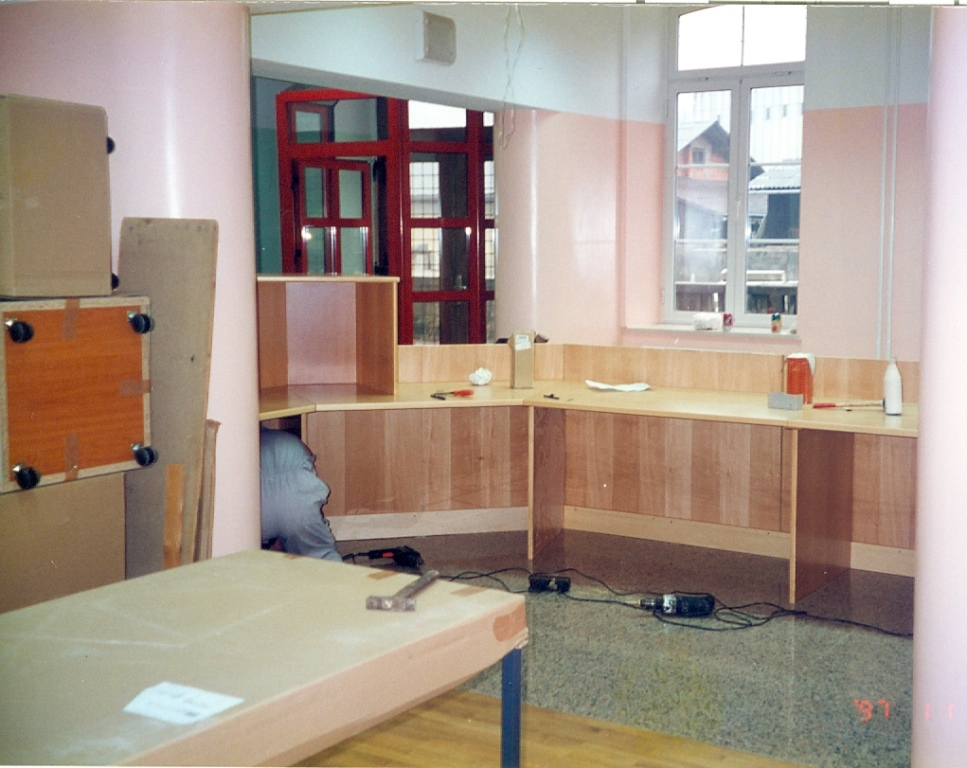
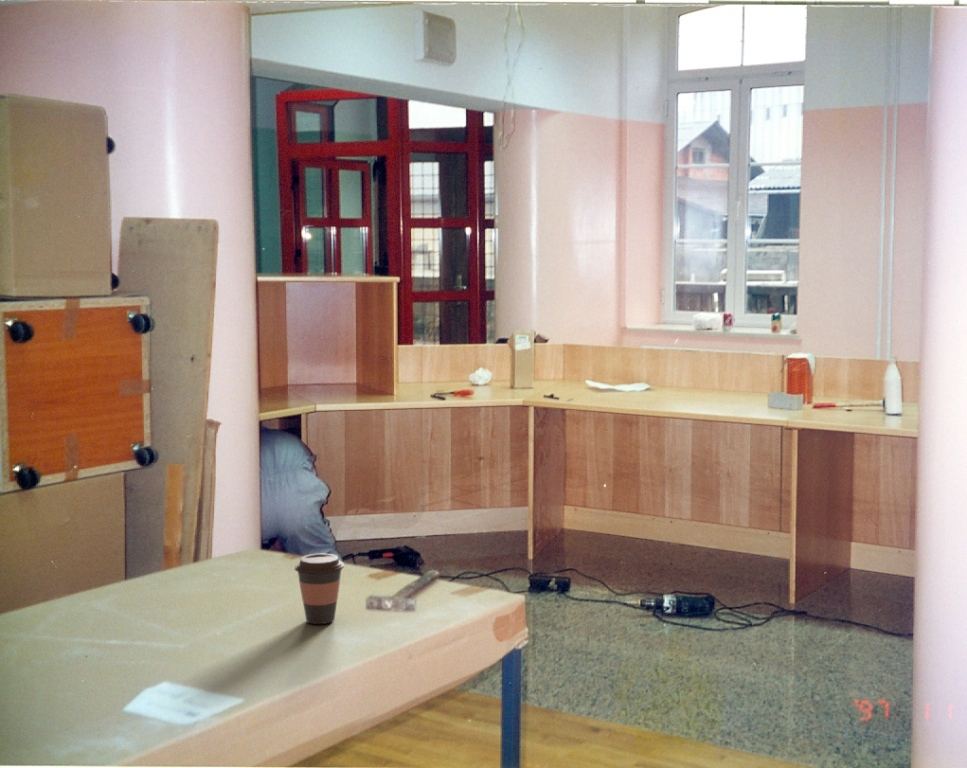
+ coffee cup [294,553,345,625]
